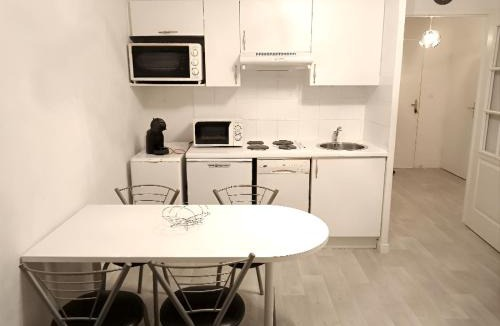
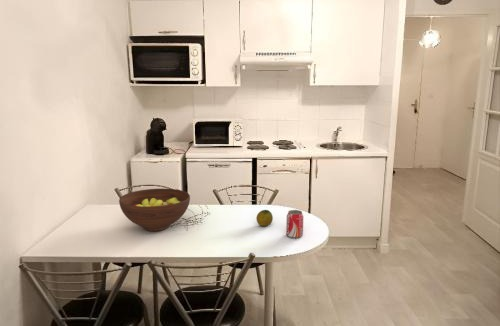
+ fruit [256,209,274,227]
+ beverage can [285,209,304,239]
+ fruit bowl [118,188,191,232]
